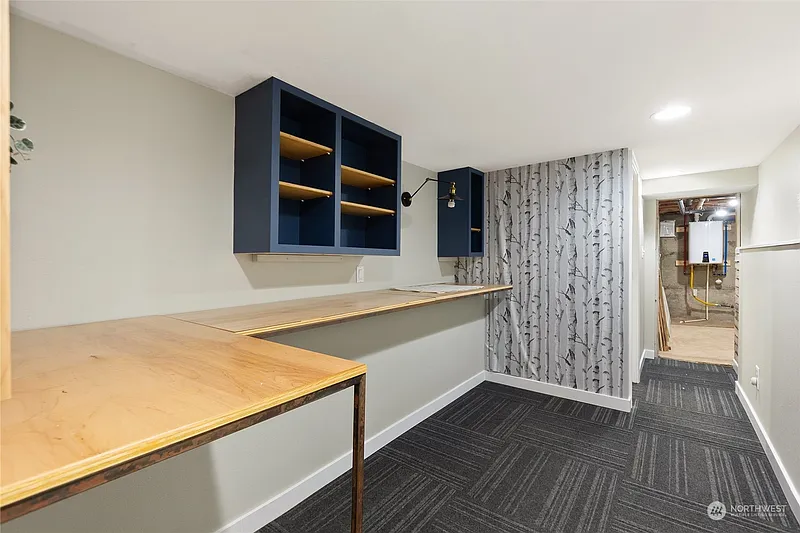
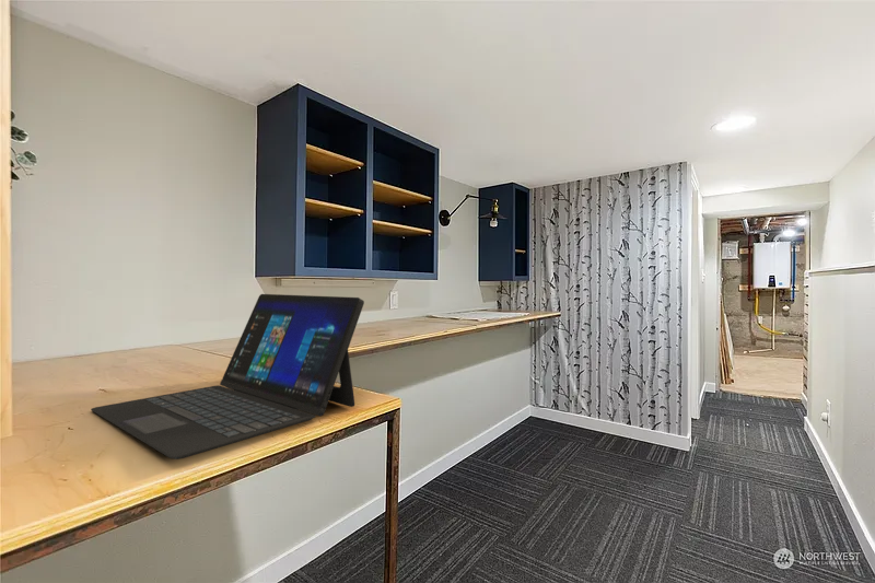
+ laptop [90,293,365,460]
